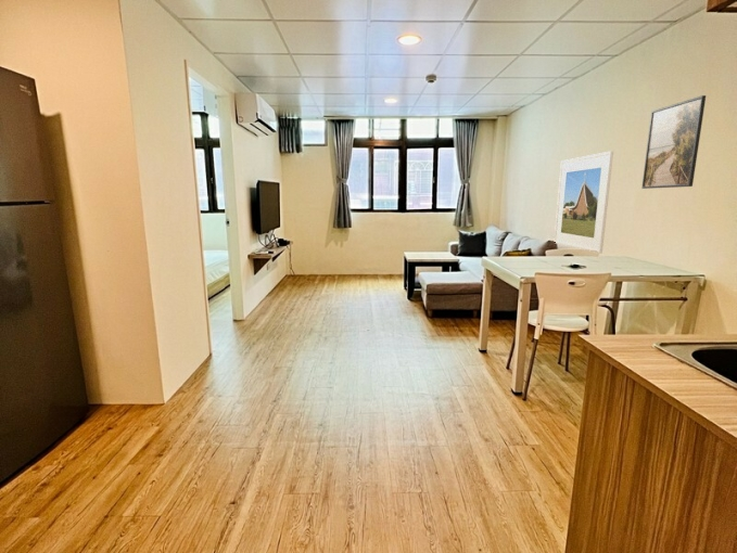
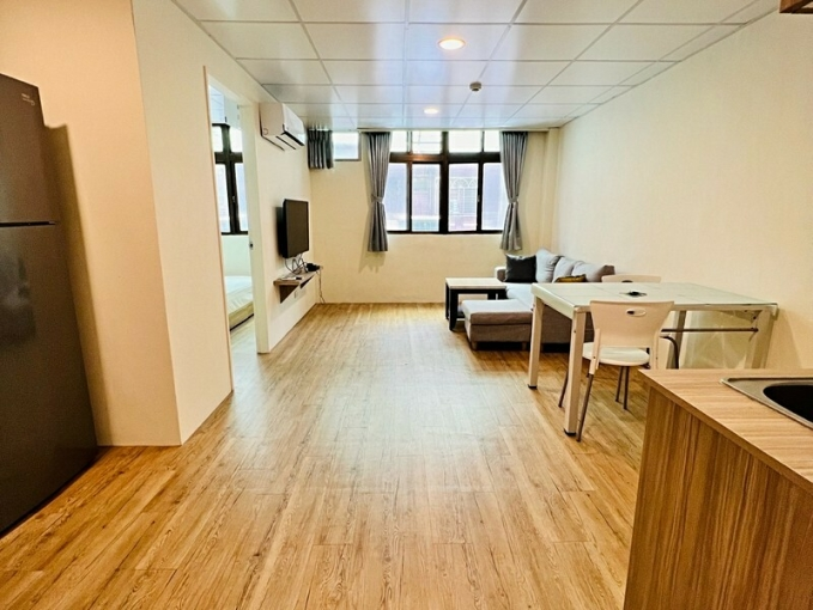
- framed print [640,94,707,190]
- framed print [554,150,614,254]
